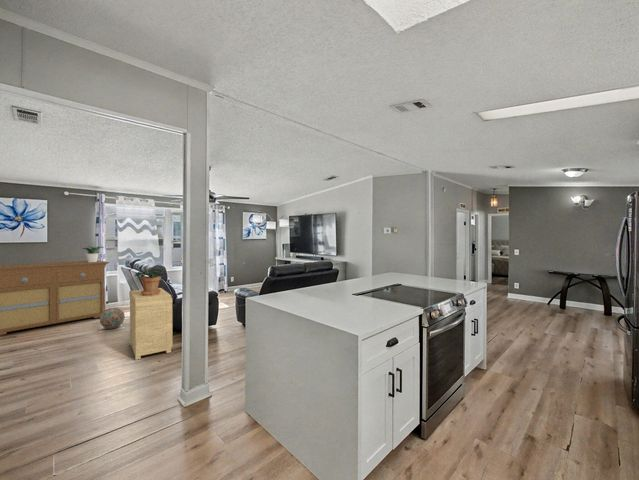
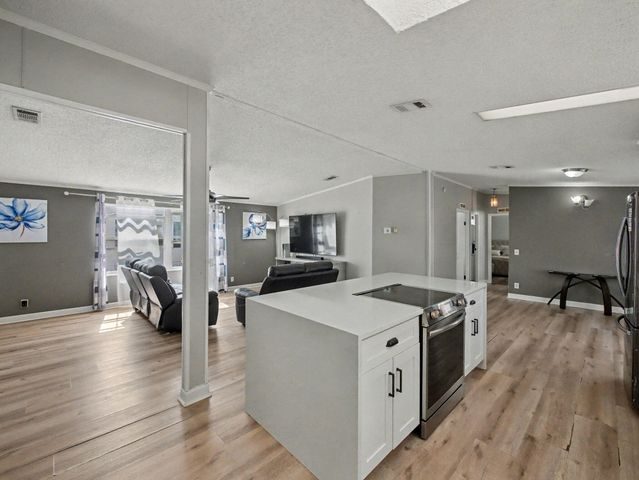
- potted plant [133,268,164,296]
- potted plant [81,245,105,262]
- side table [128,287,174,361]
- sideboard [0,260,110,336]
- decorative ball [99,307,126,330]
